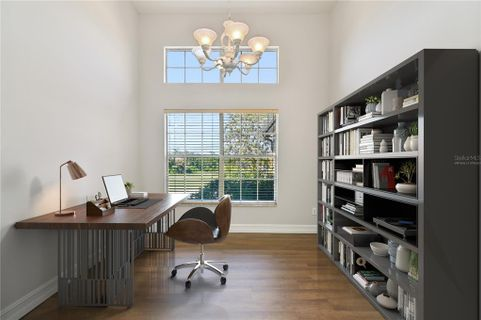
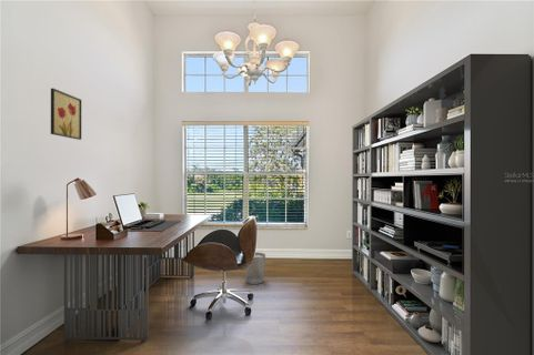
+ wastebasket [244,252,266,285]
+ wall art [50,88,82,141]
